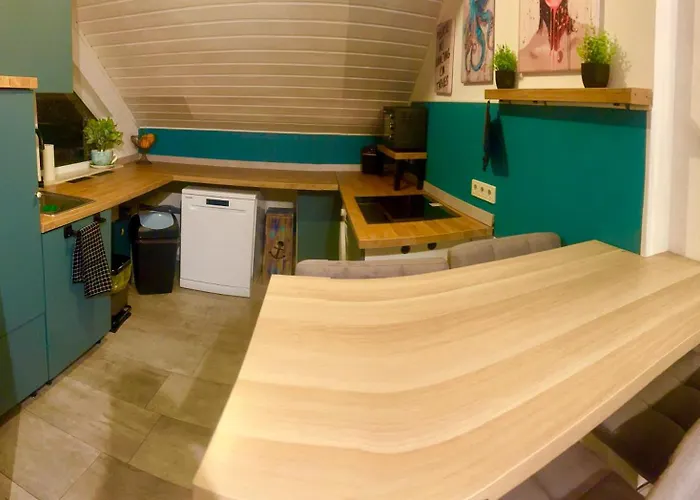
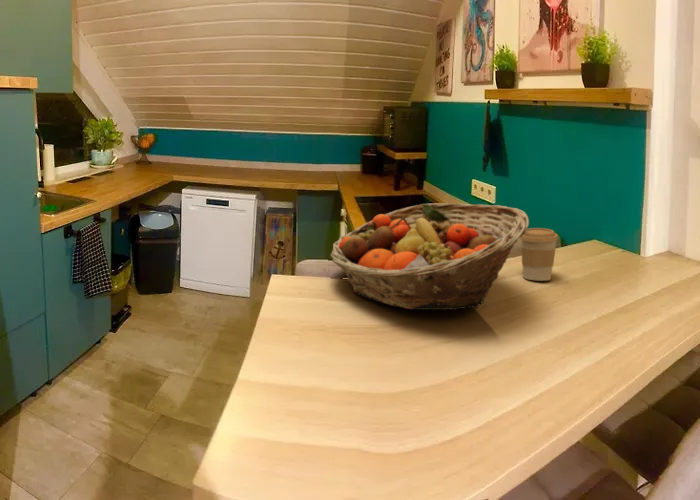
+ fruit basket [329,202,530,311]
+ coffee cup [519,227,559,282]
